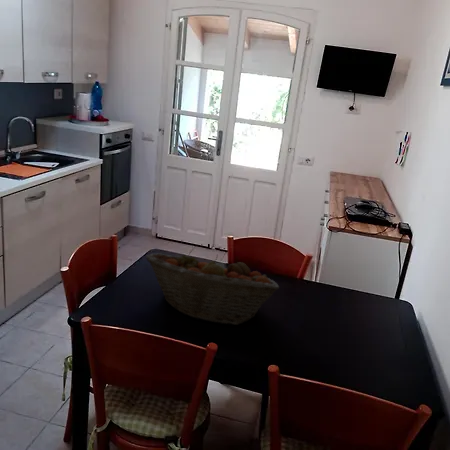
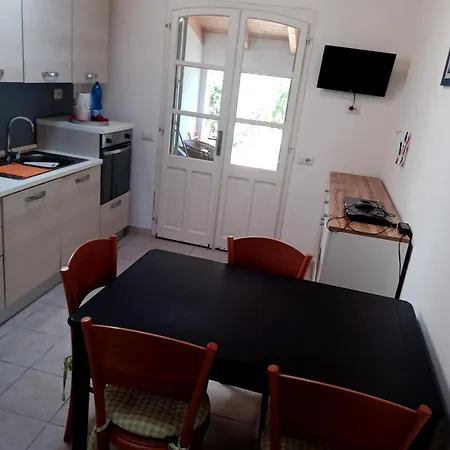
- fruit basket [145,252,280,326]
